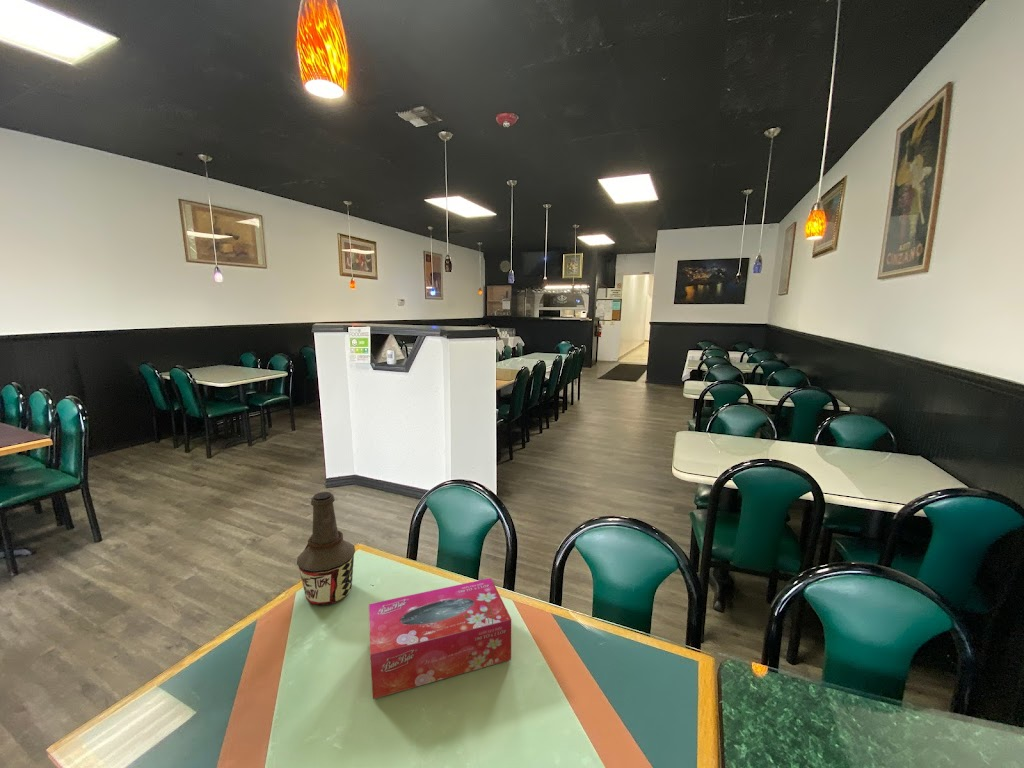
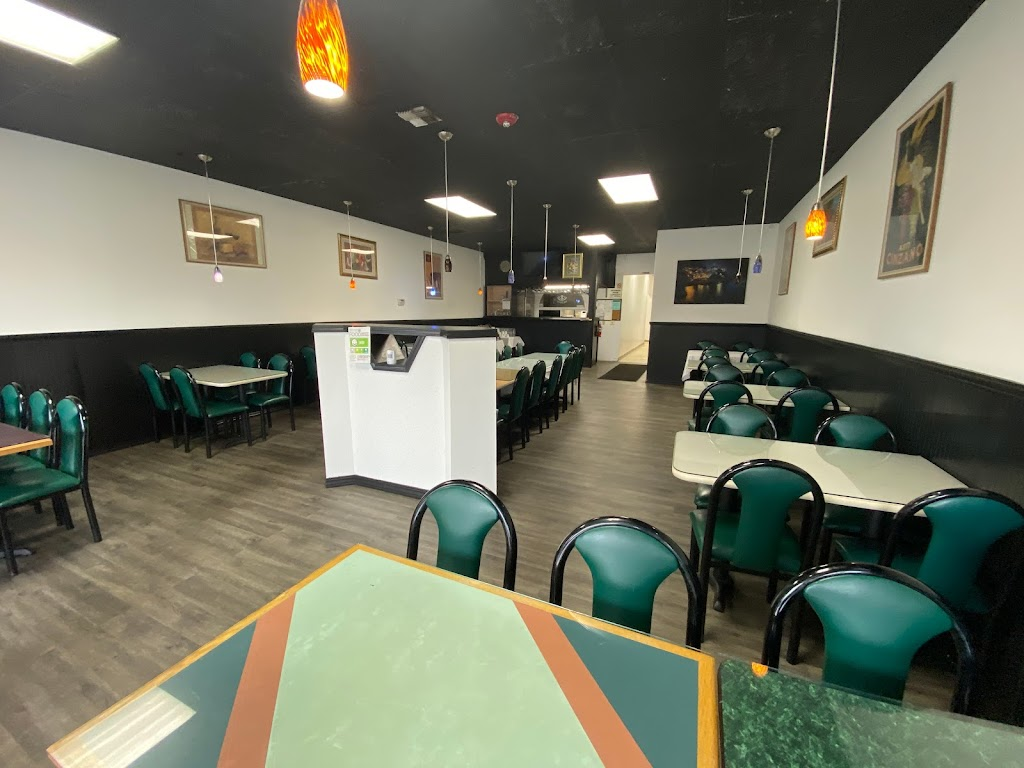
- bottle [296,491,356,607]
- tissue box [368,577,512,700]
